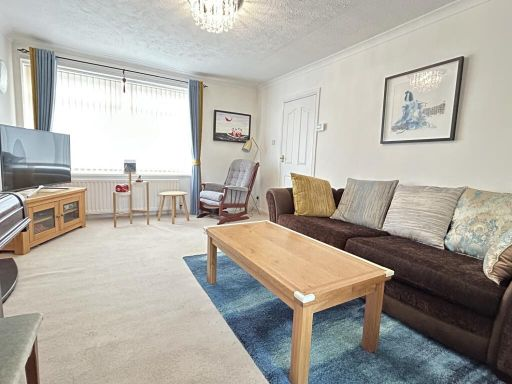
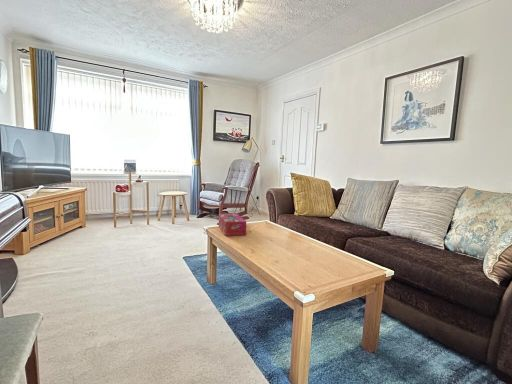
+ tissue box [218,213,247,237]
